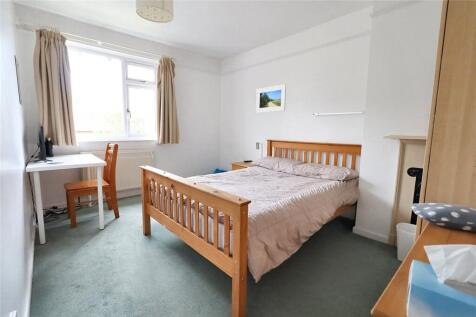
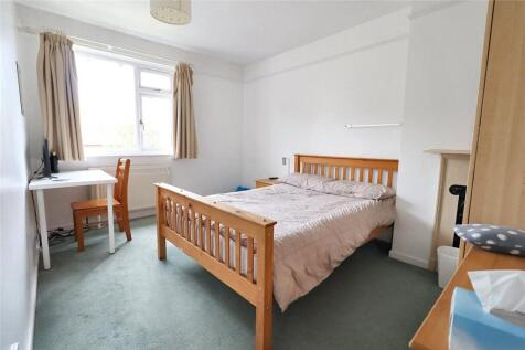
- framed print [255,83,287,113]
